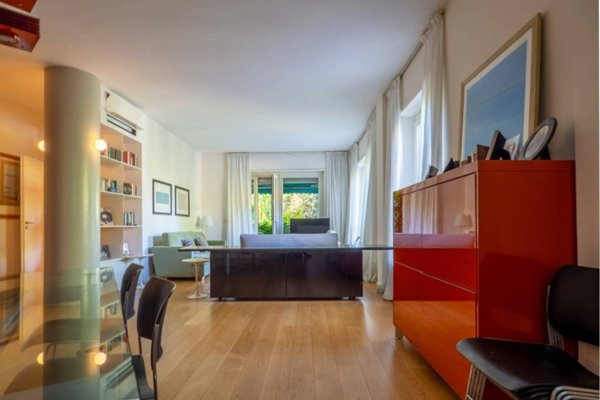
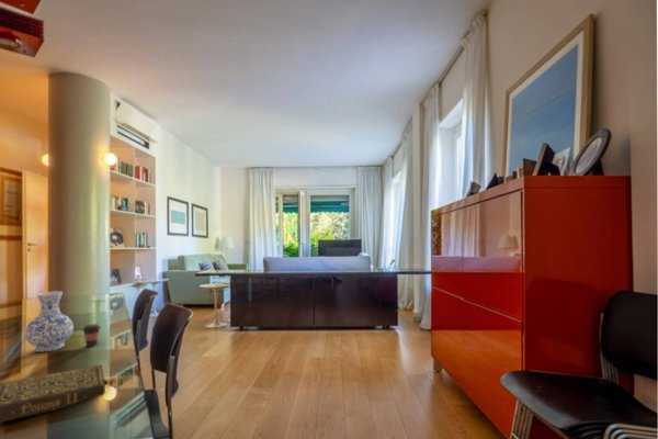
+ book [0,363,110,424]
+ coffee cup [81,323,102,348]
+ vase [24,290,75,353]
